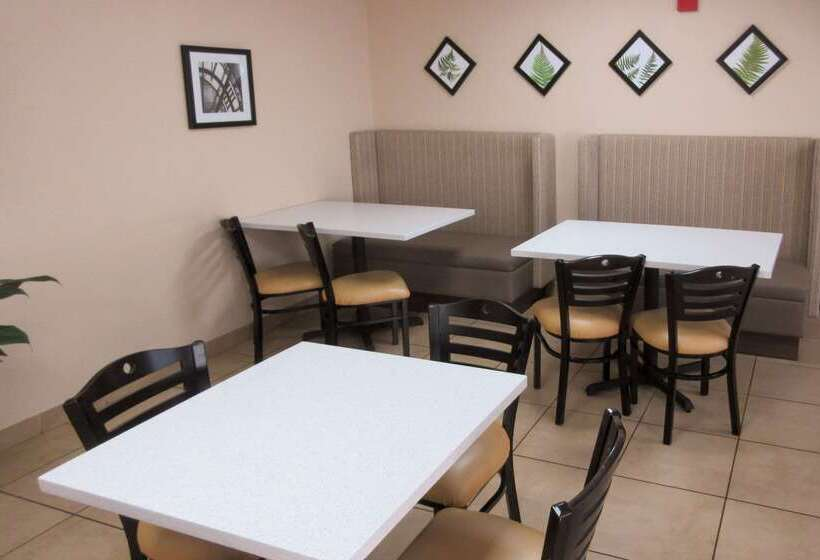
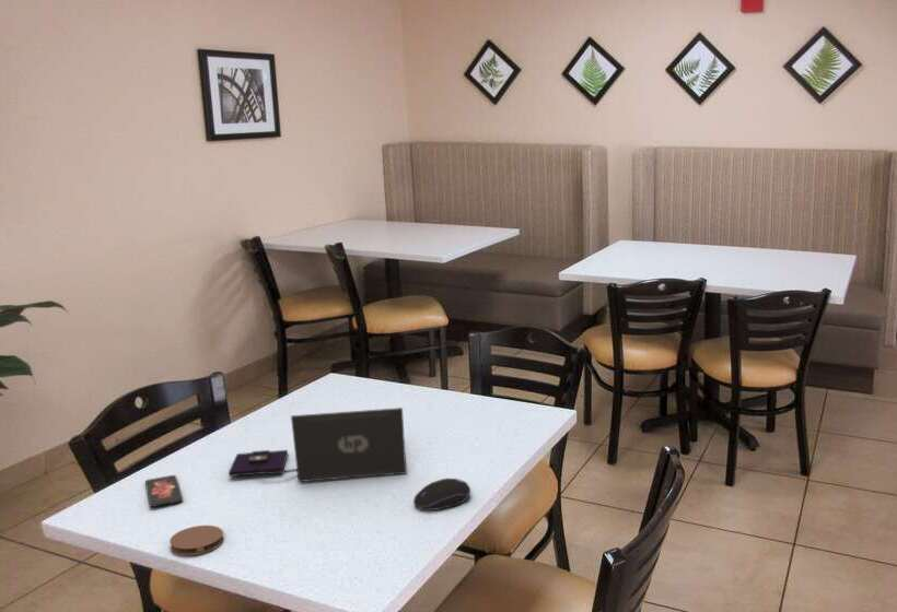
+ coaster [168,525,224,556]
+ smartphone [144,474,184,508]
+ laptop computer [228,407,407,483]
+ computer mouse [412,478,471,511]
